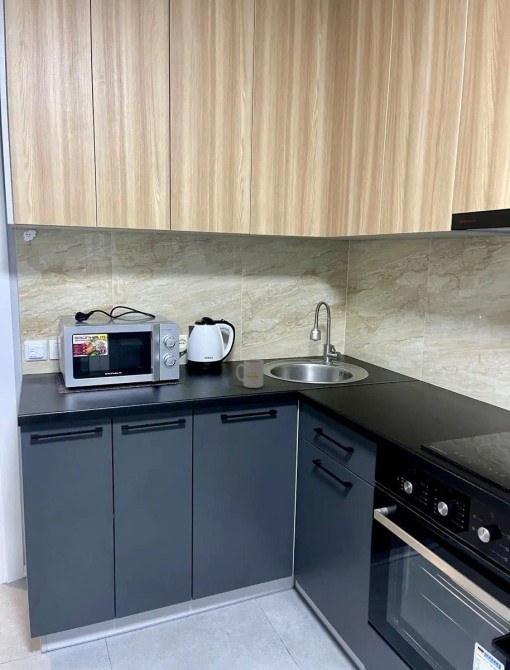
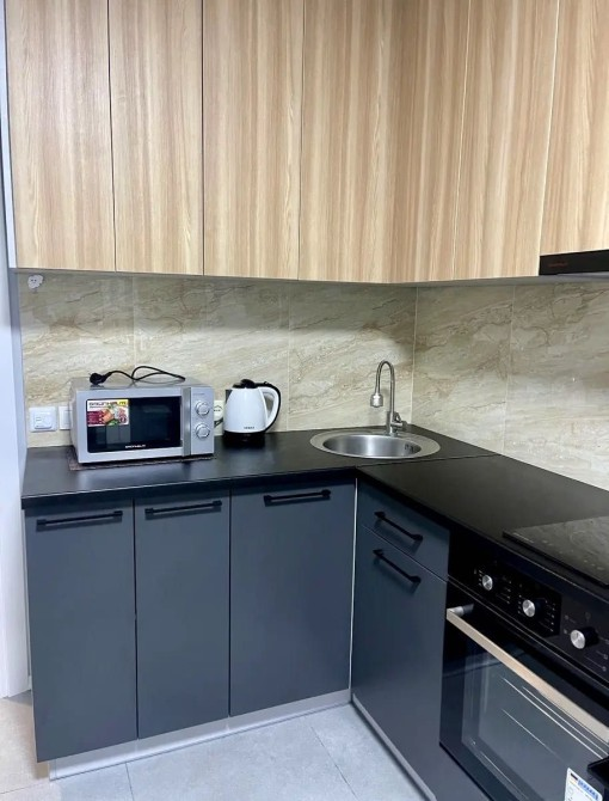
- mug [235,358,265,389]
